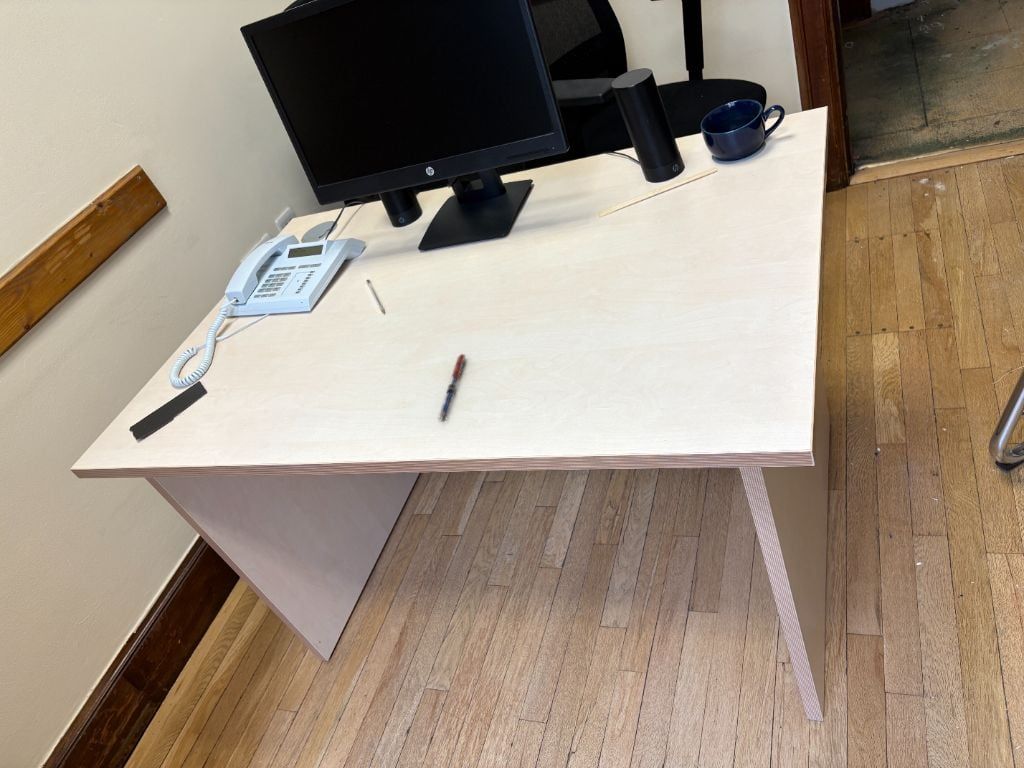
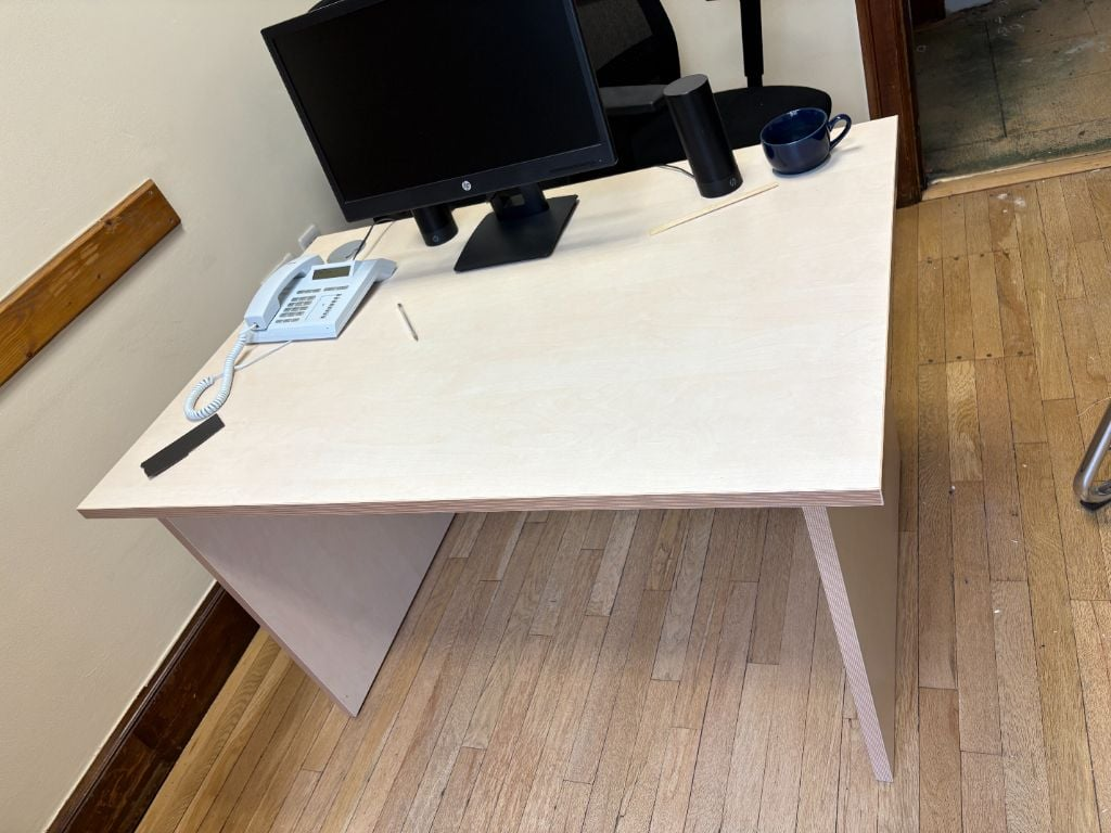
- pen [437,353,467,420]
